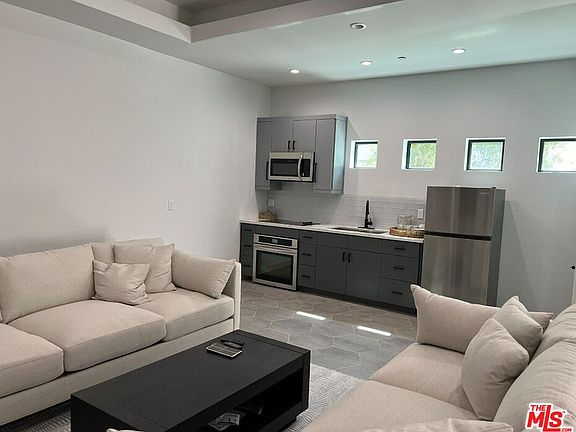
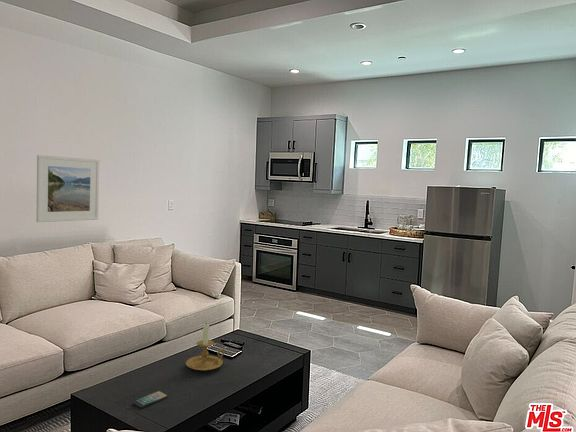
+ smartphone [132,390,168,408]
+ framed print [35,154,100,223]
+ candle holder [185,323,226,372]
